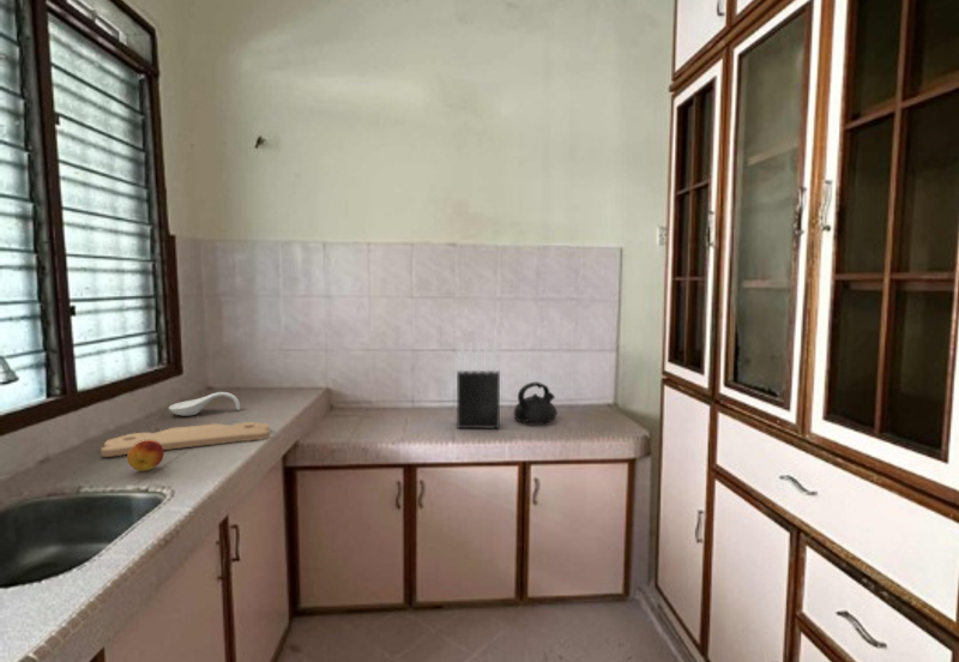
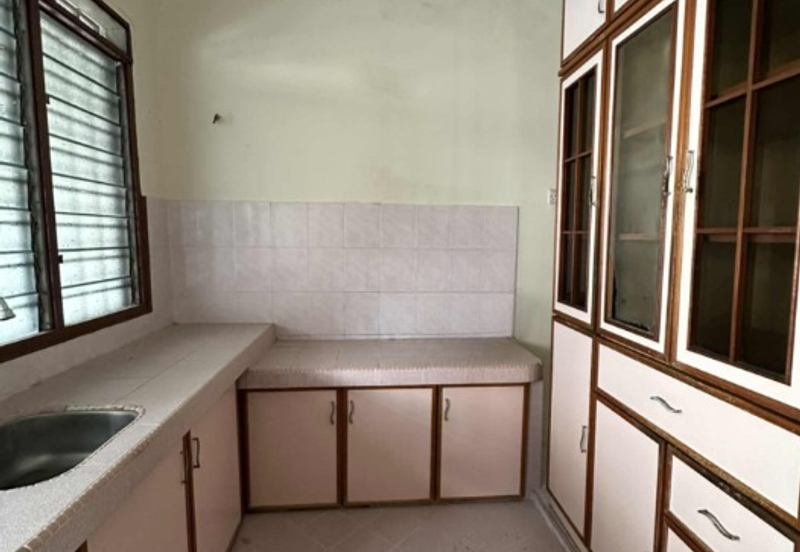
- teapot [512,381,559,425]
- cutting board [99,421,271,458]
- knife block [456,343,501,431]
- spoon rest [168,391,241,417]
- fruit [126,440,165,473]
